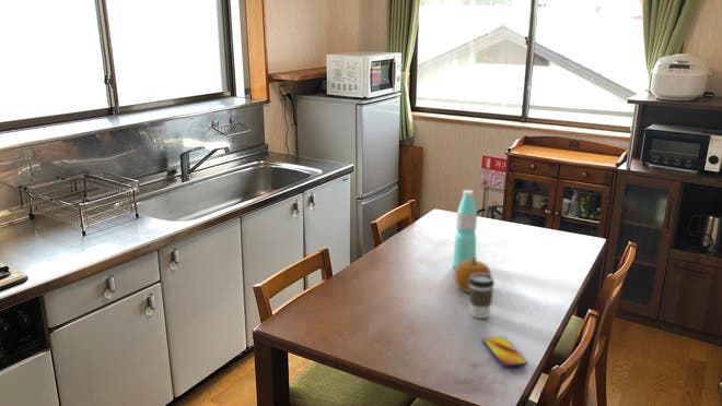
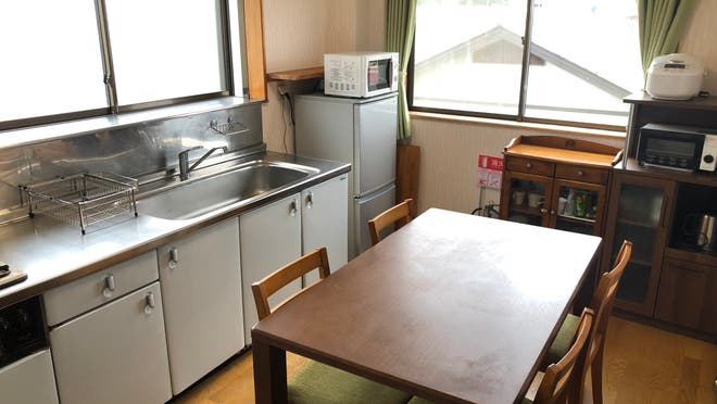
- water bottle [452,189,478,270]
- smartphone [481,336,528,369]
- coffee cup [468,274,496,320]
- fruit [453,256,492,294]
